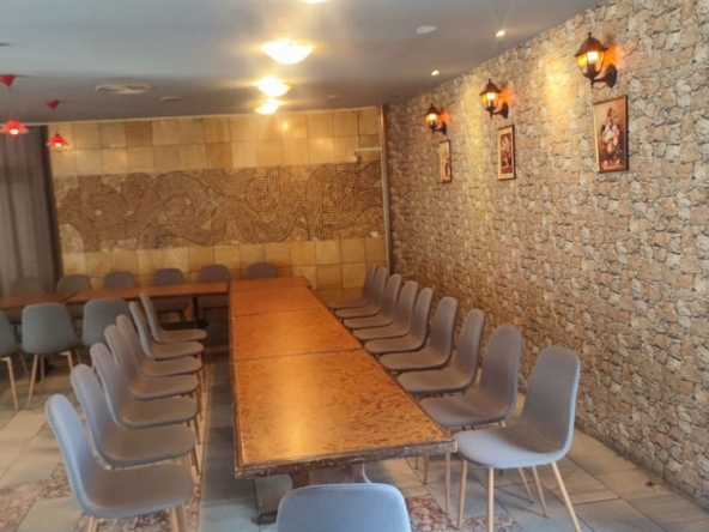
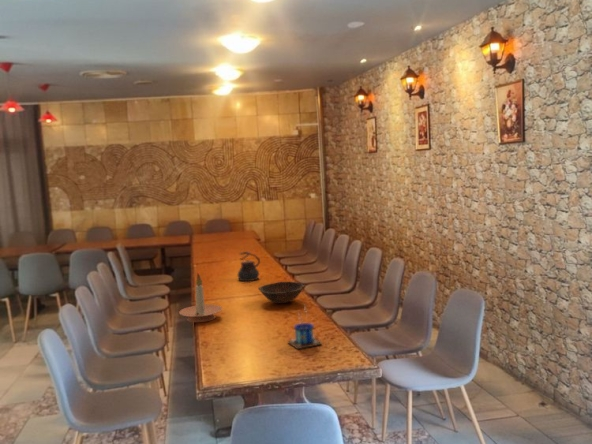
+ bowl [257,281,306,304]
+ mug [287,304,323,350]
+ candle holder [178,273,223,323]
+ teapot [236,251,261,282]
